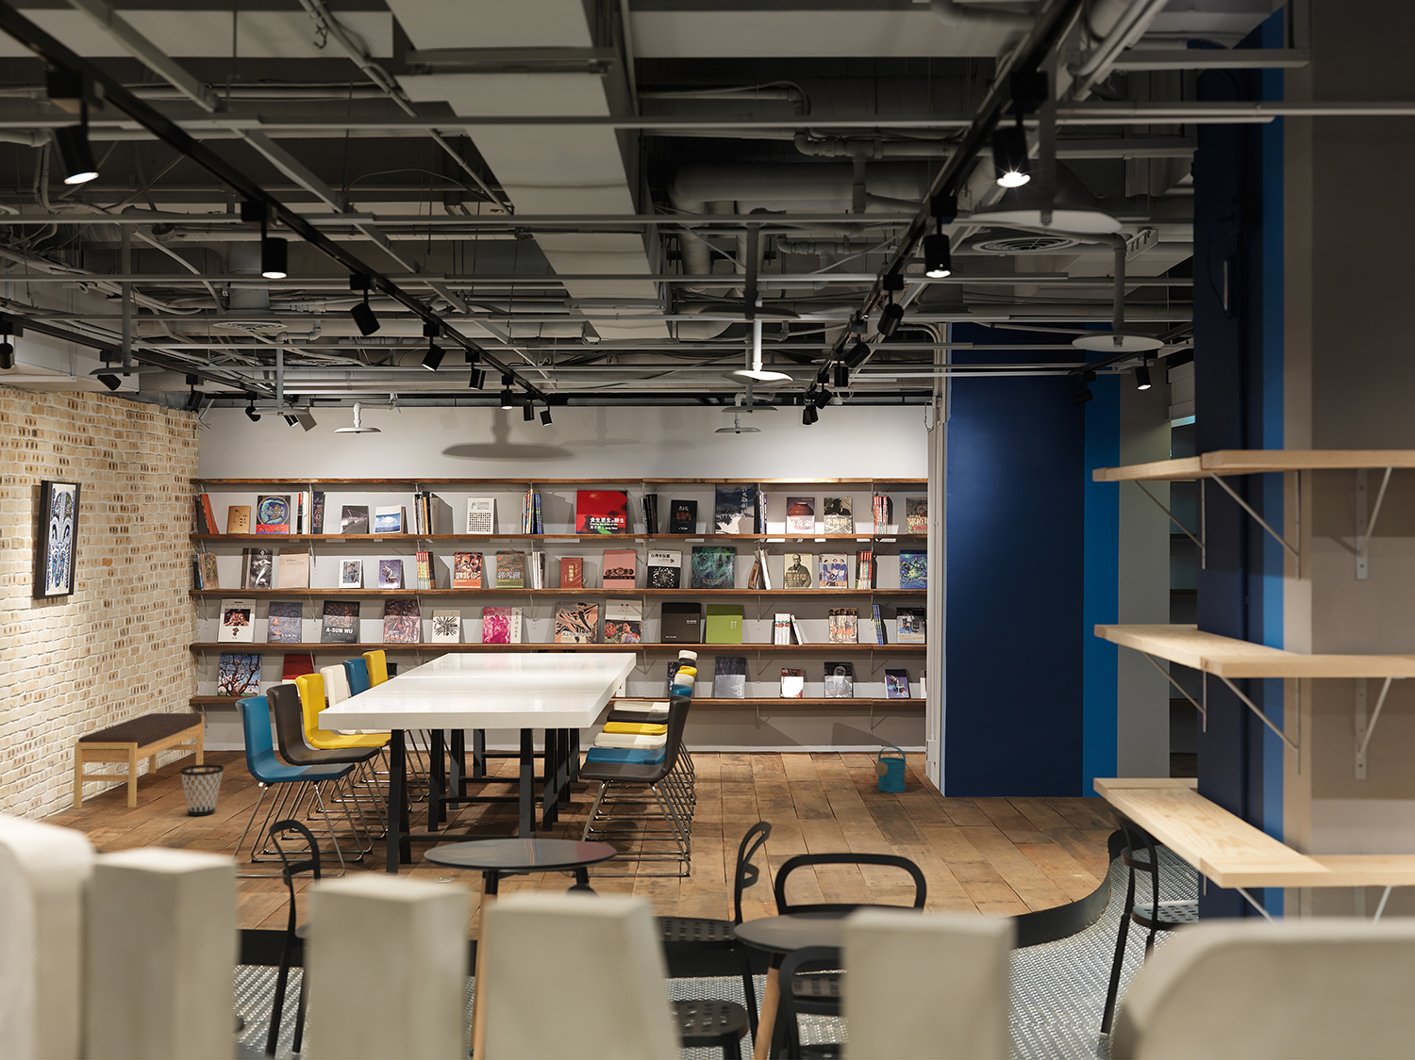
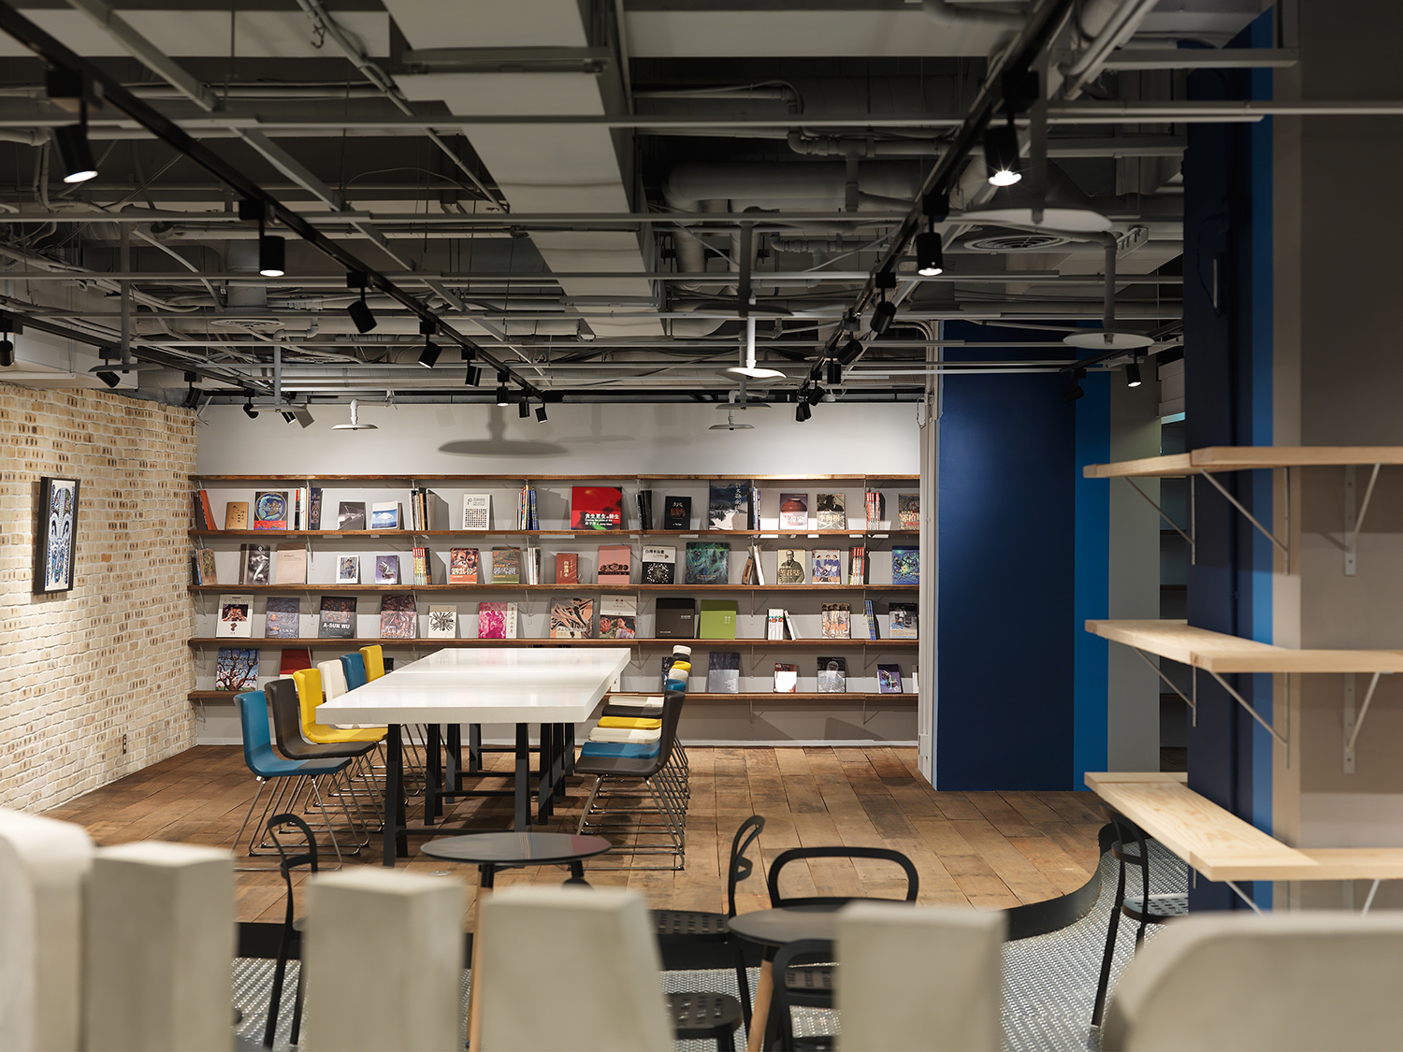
- watering can [874,745,907,794]
- bench [72,713,205,809]
- wastebasket [179,763,225,817]
